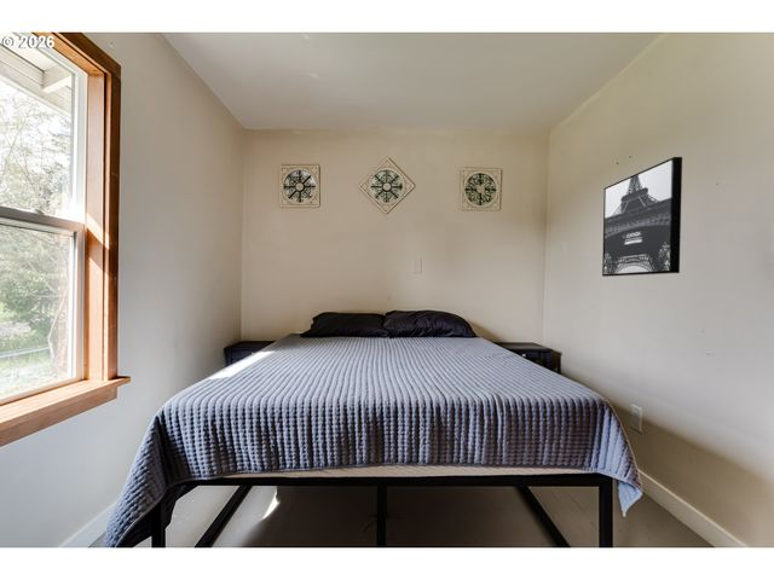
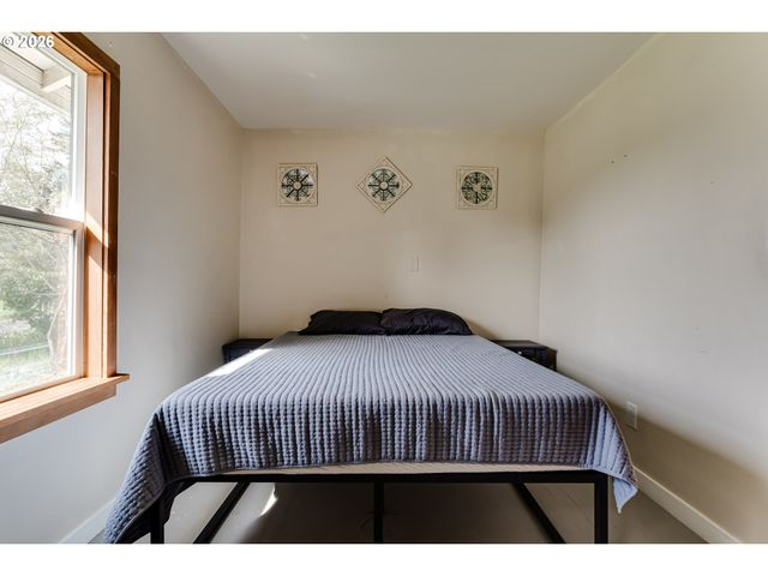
- wall art [601,156,683,278]
